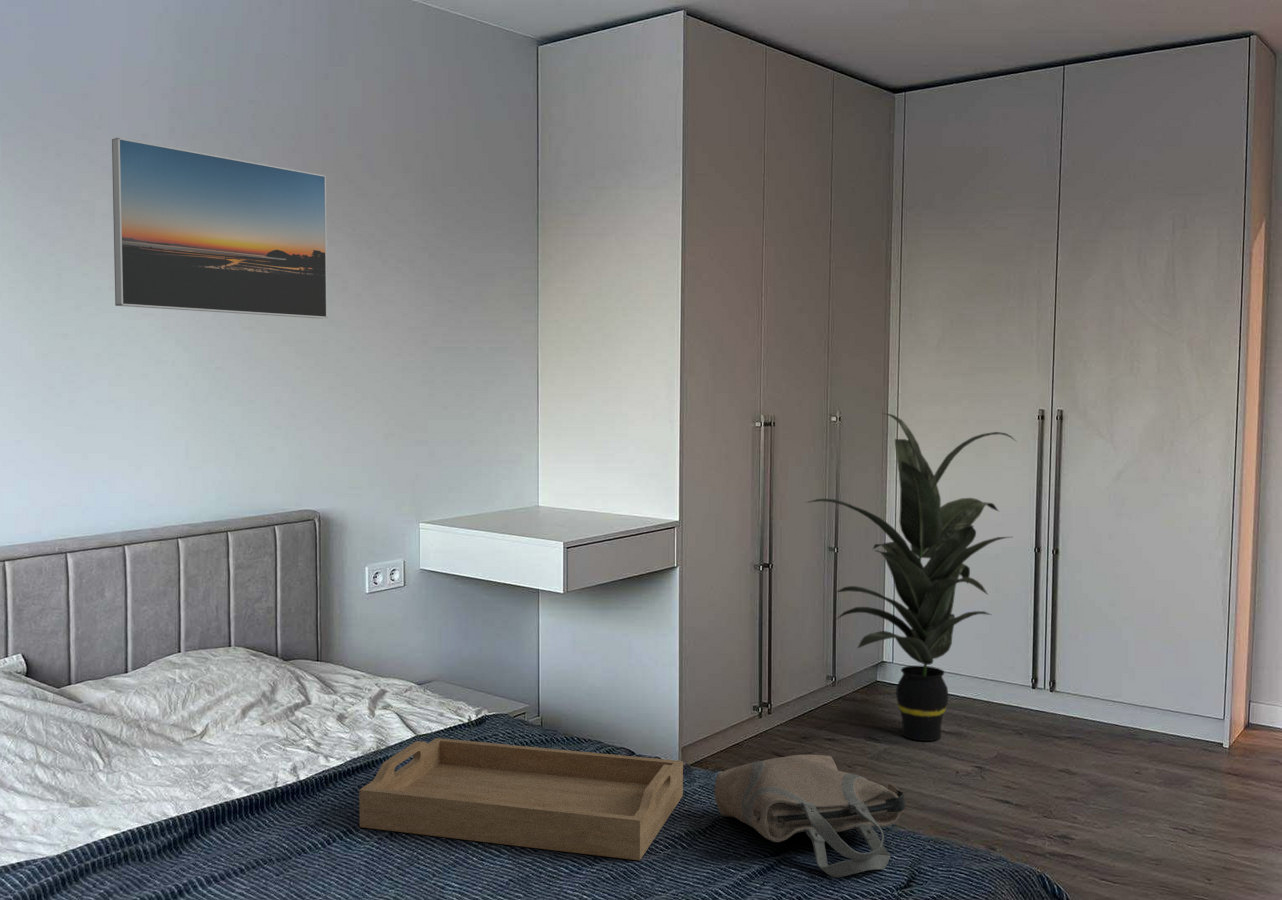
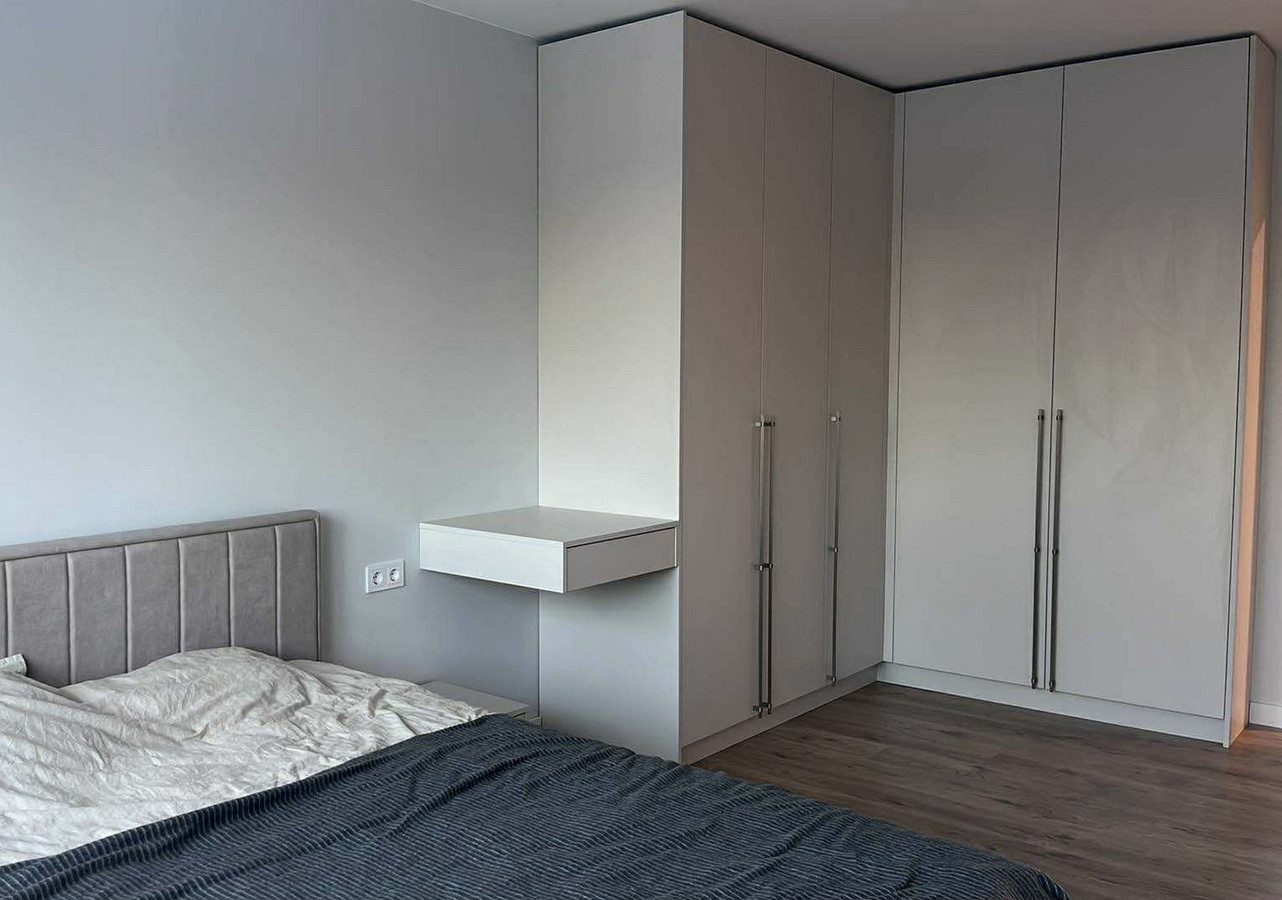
- serving tray [358,737,684,861]
- indoor plant [804,412,1018,742]
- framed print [111,137,328,319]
- tote bag [714,754,906,879]
